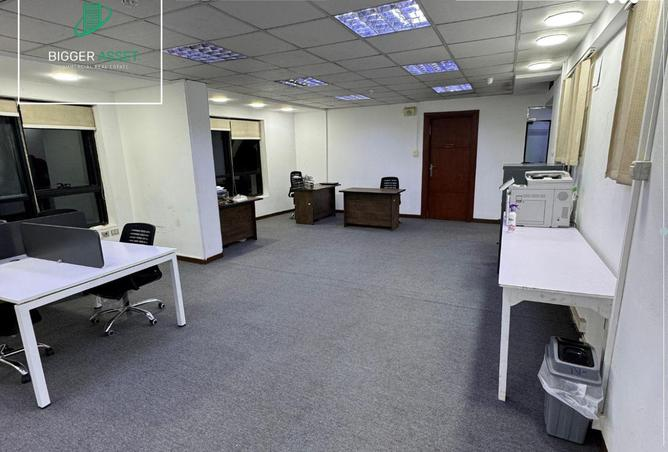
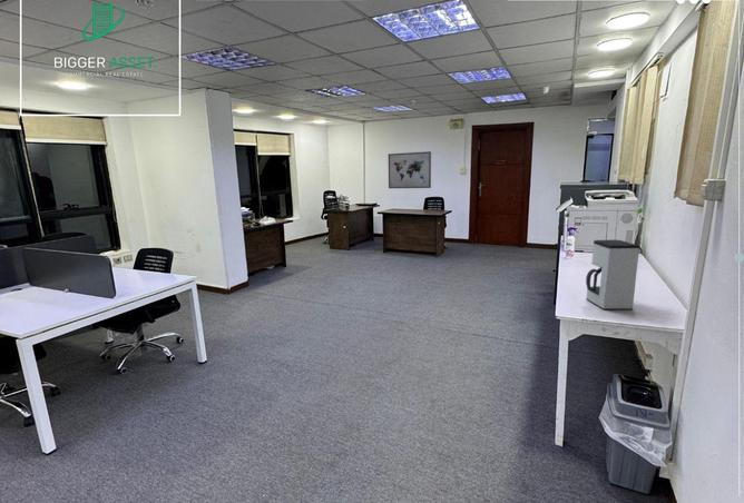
+ wall art [388,150,432,189]
+ coffee maker [585,239,642,310]
